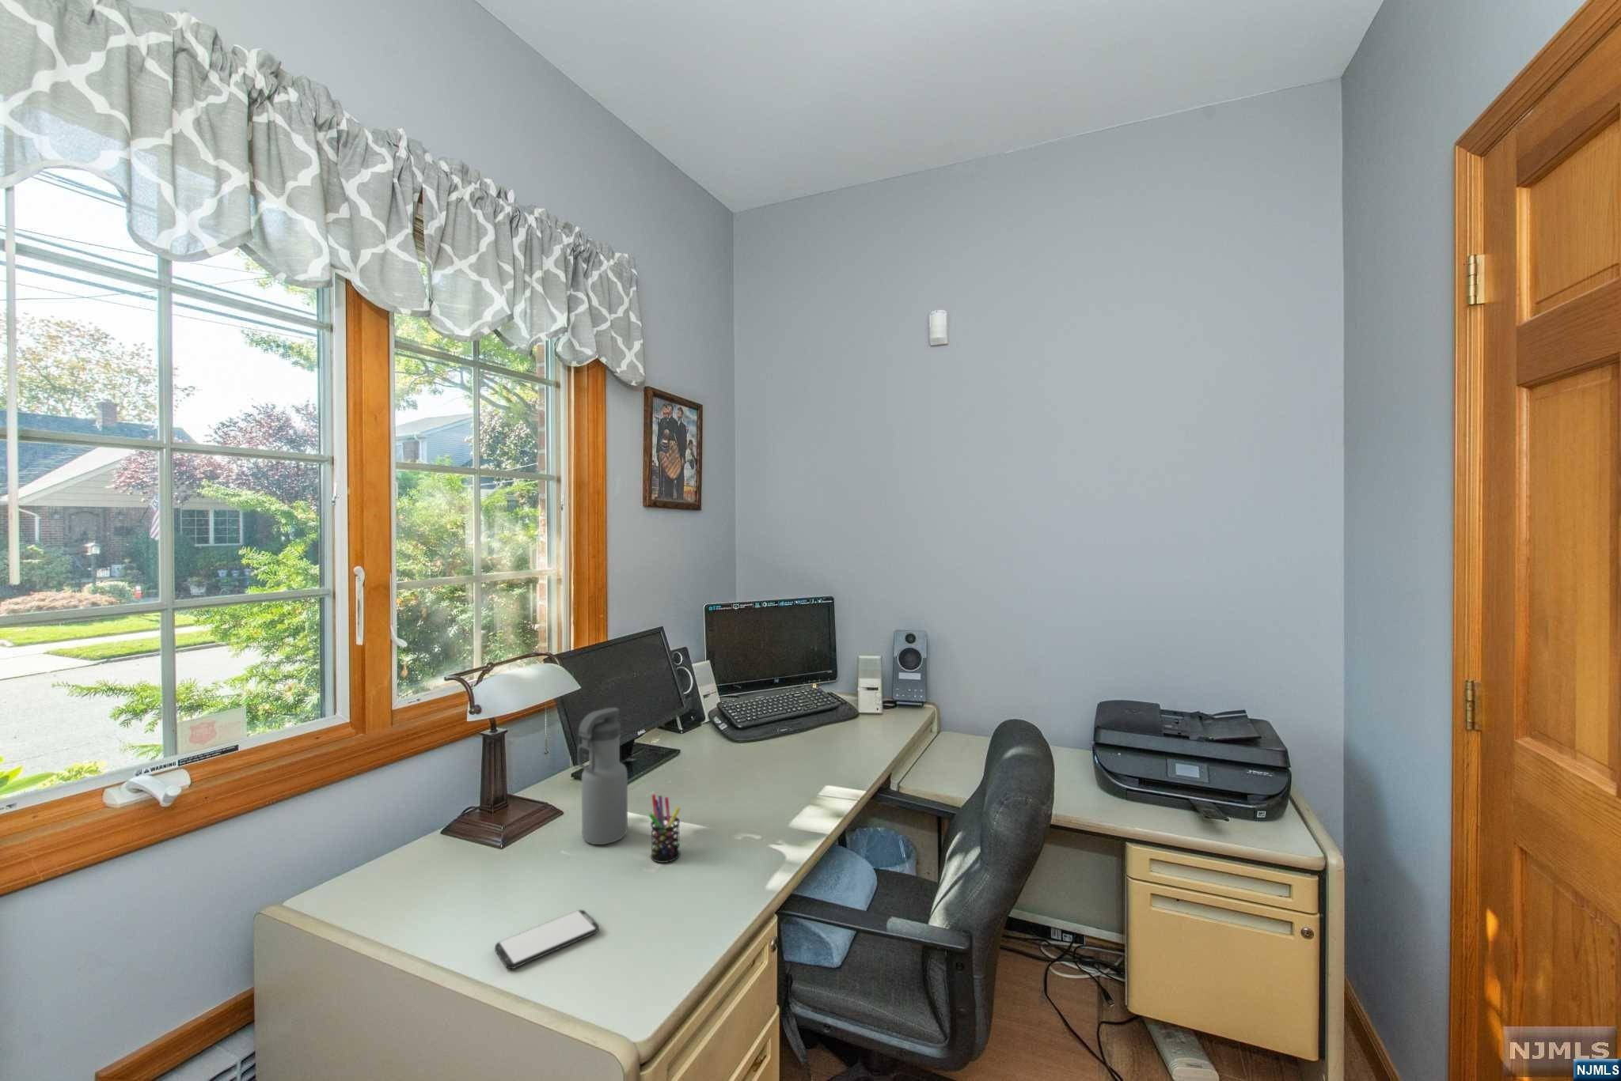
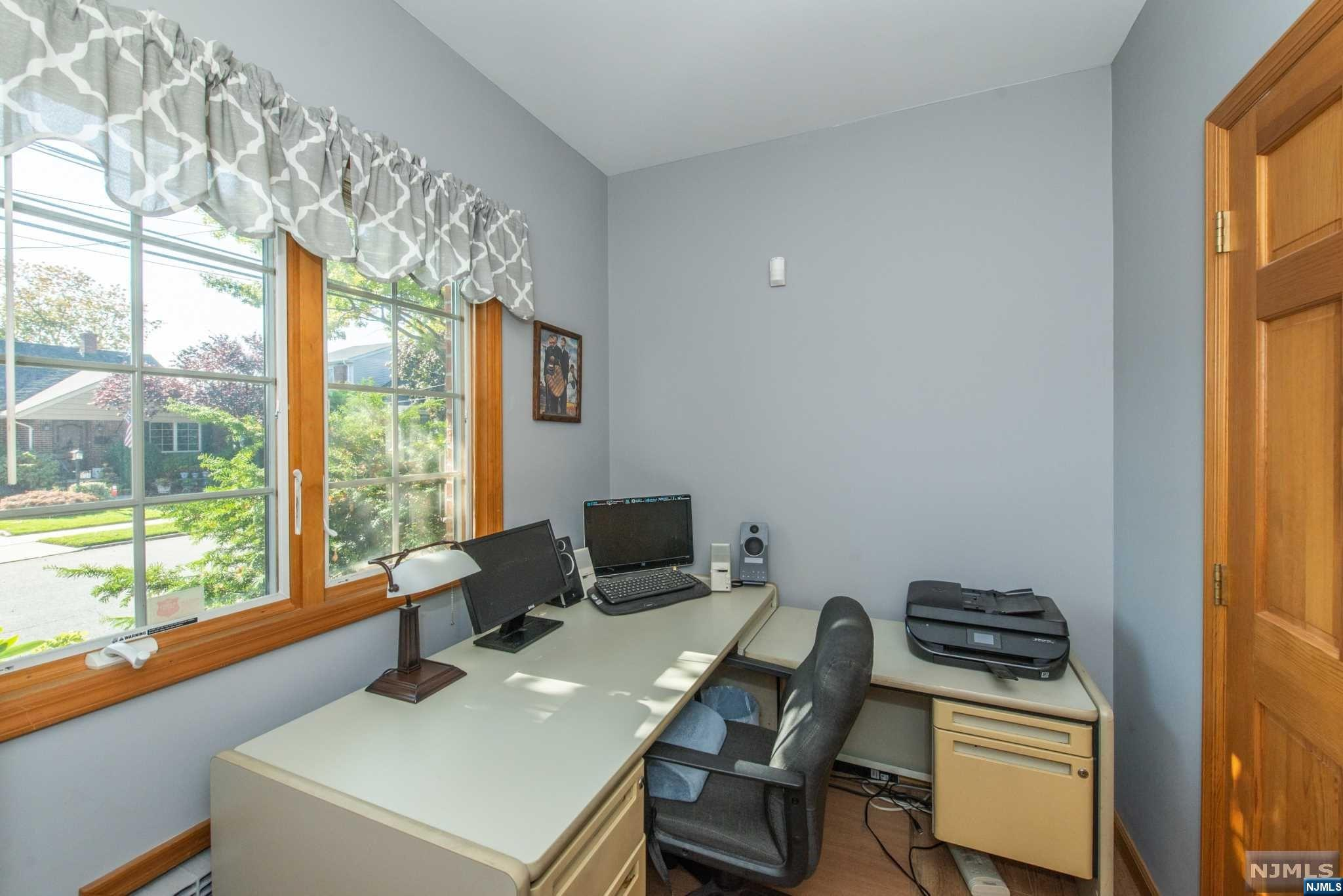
- water bottle [577,707,629,846]
- smartphone [494,910,599,970]
- pen holder [648,793,682,864]
